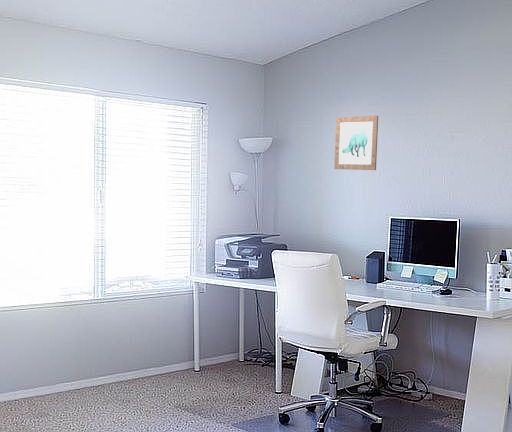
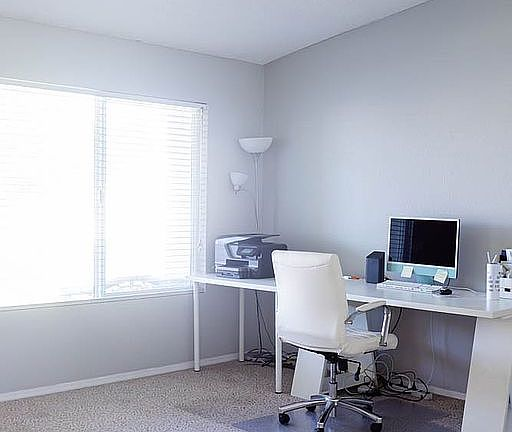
- wall art [333,115,379,171]
